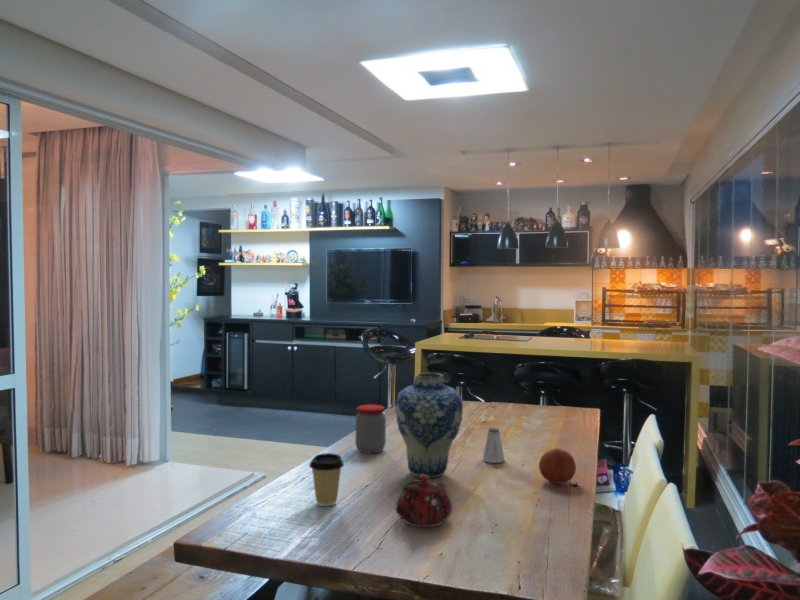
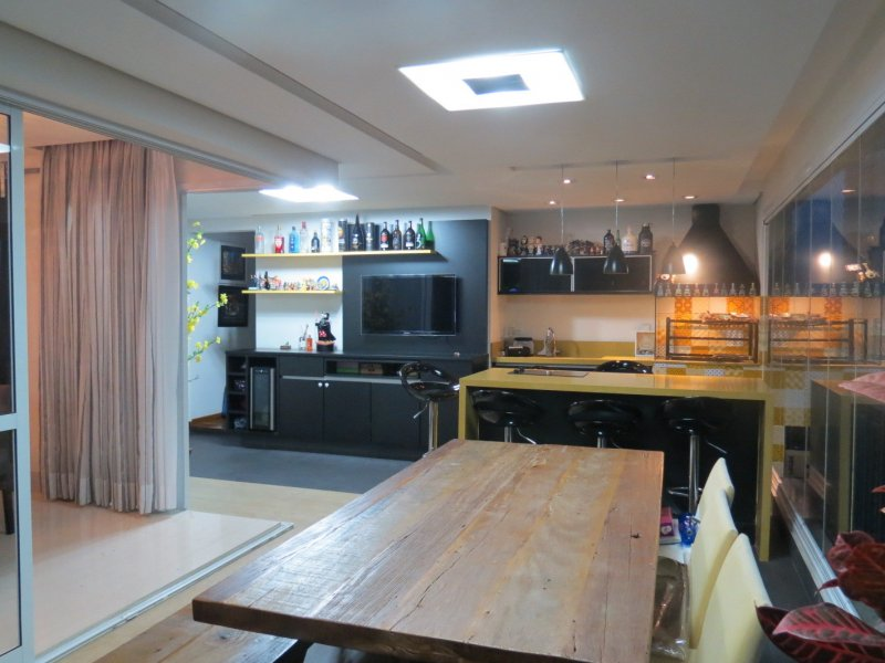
- saltshaker [481,427,506,464]
- vase [394,372,464,479]
- teapot [394,474,453,528]
- coffee cup [308,452,345,507]
- jar [354,404,387,454]
- fruit [538,447,577,485]
